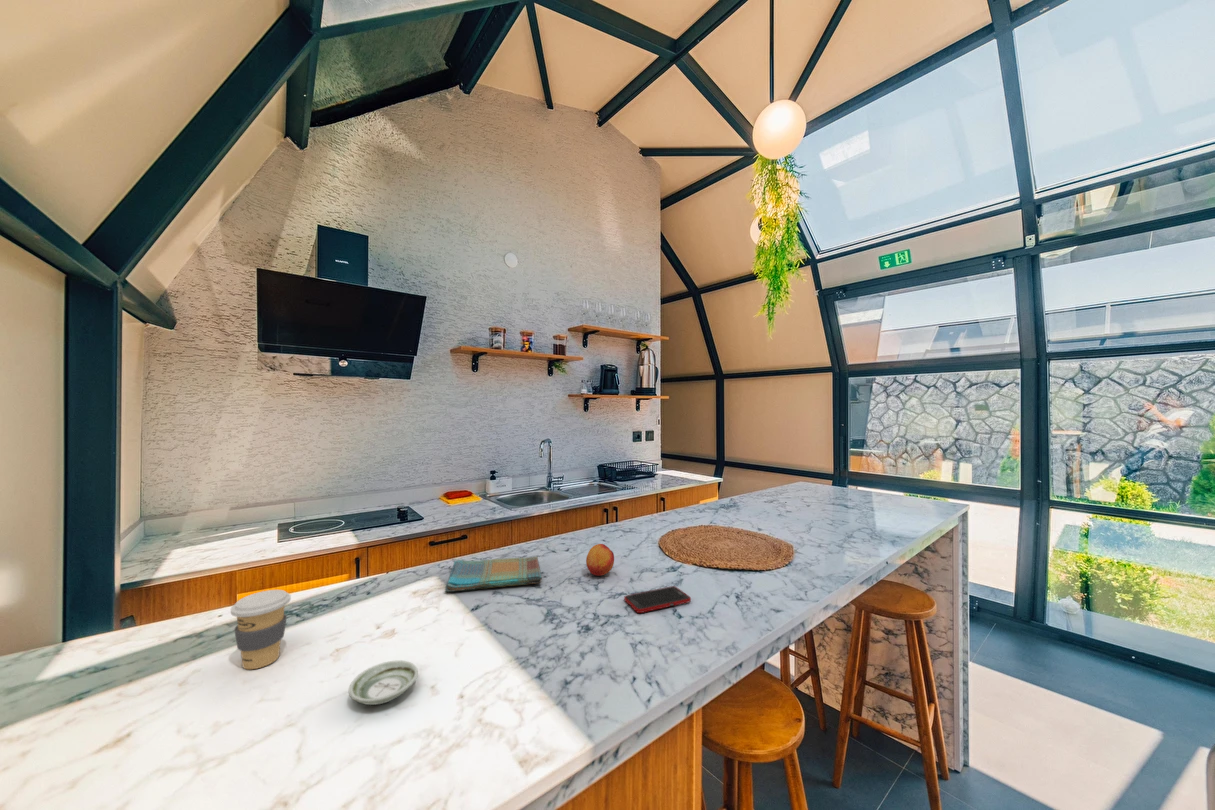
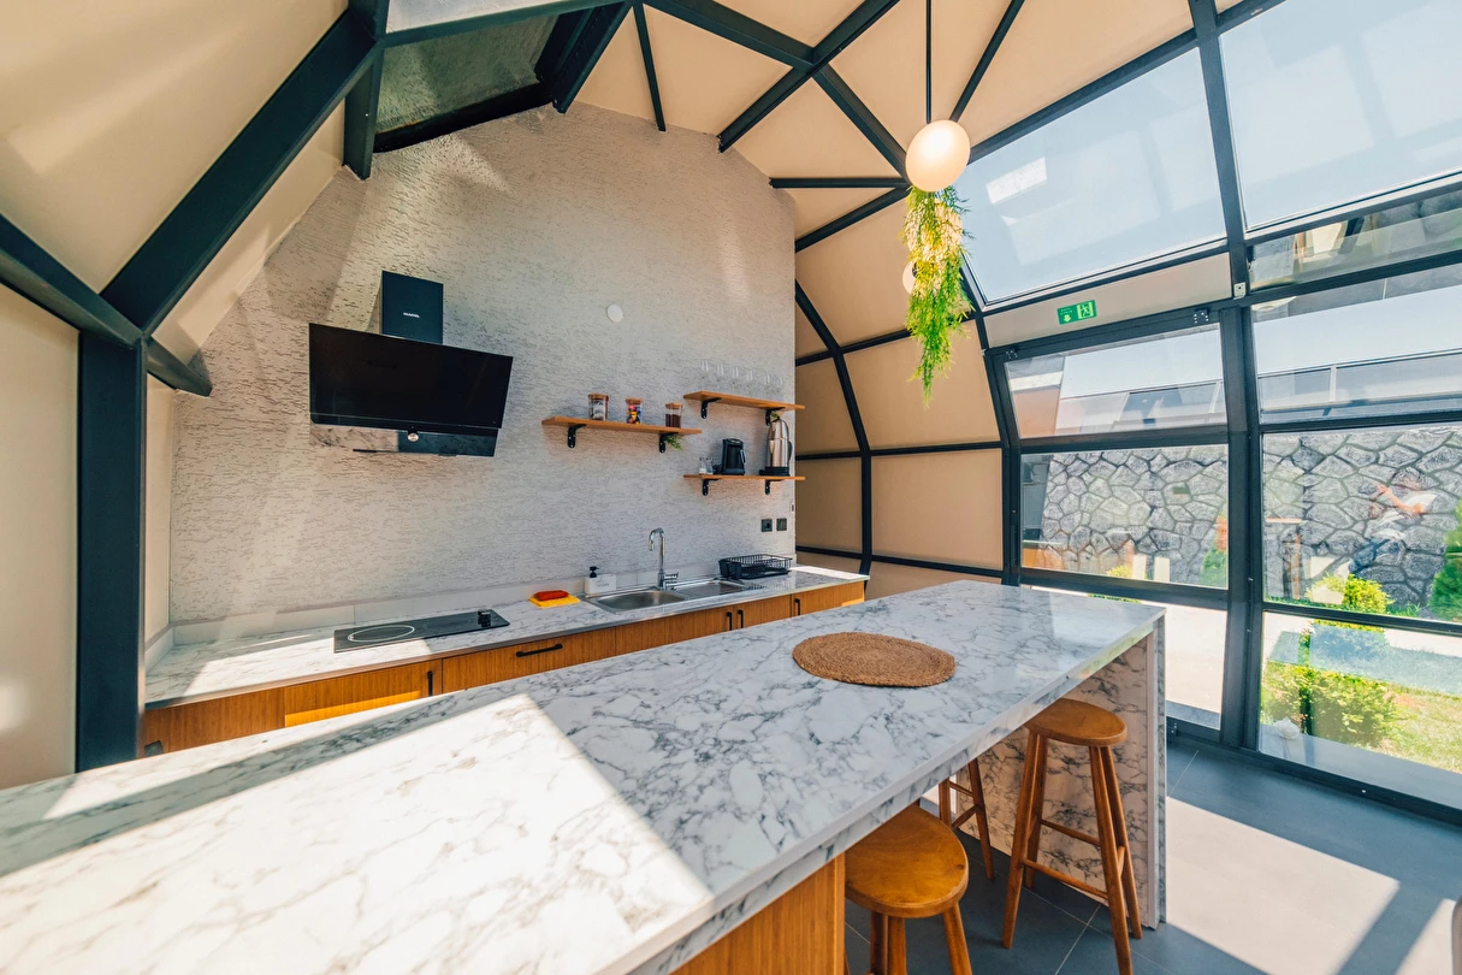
- saucer [348,659,419,706]
- fruit [585,543,615,577]
- dish towel [444,555,543,593]
- cell phone [623,585,692,614]
- coffee cup [230,589,292,670]
